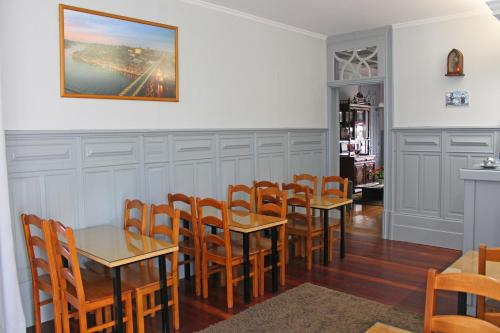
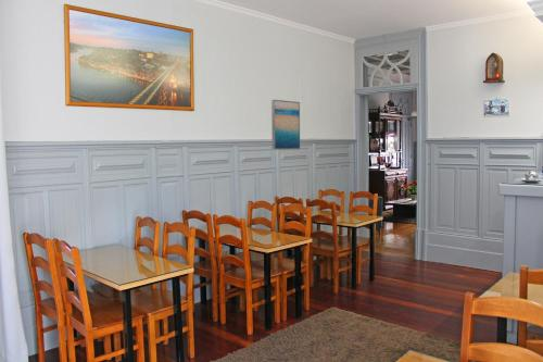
+ wall art [270,99,301,151]
